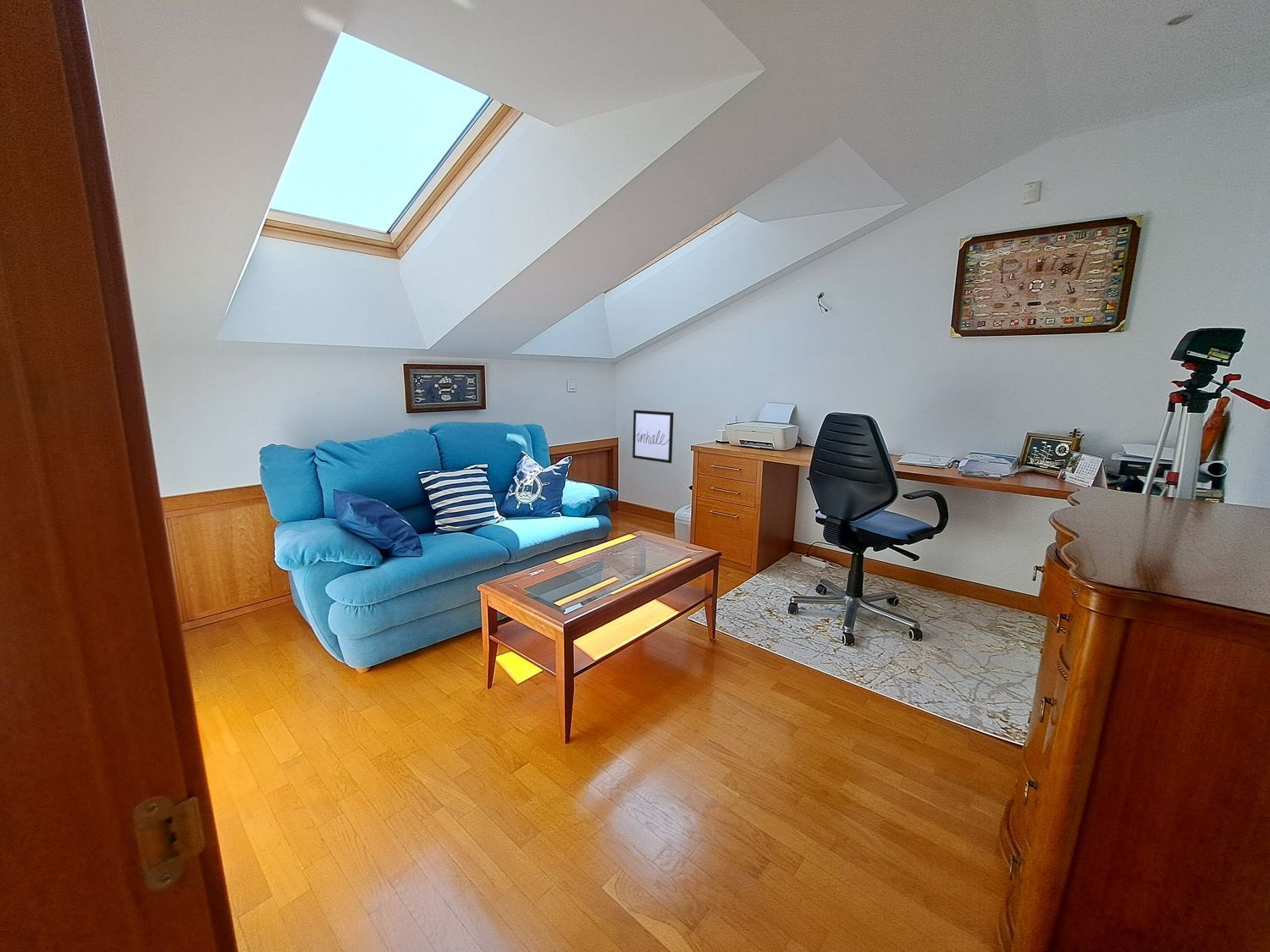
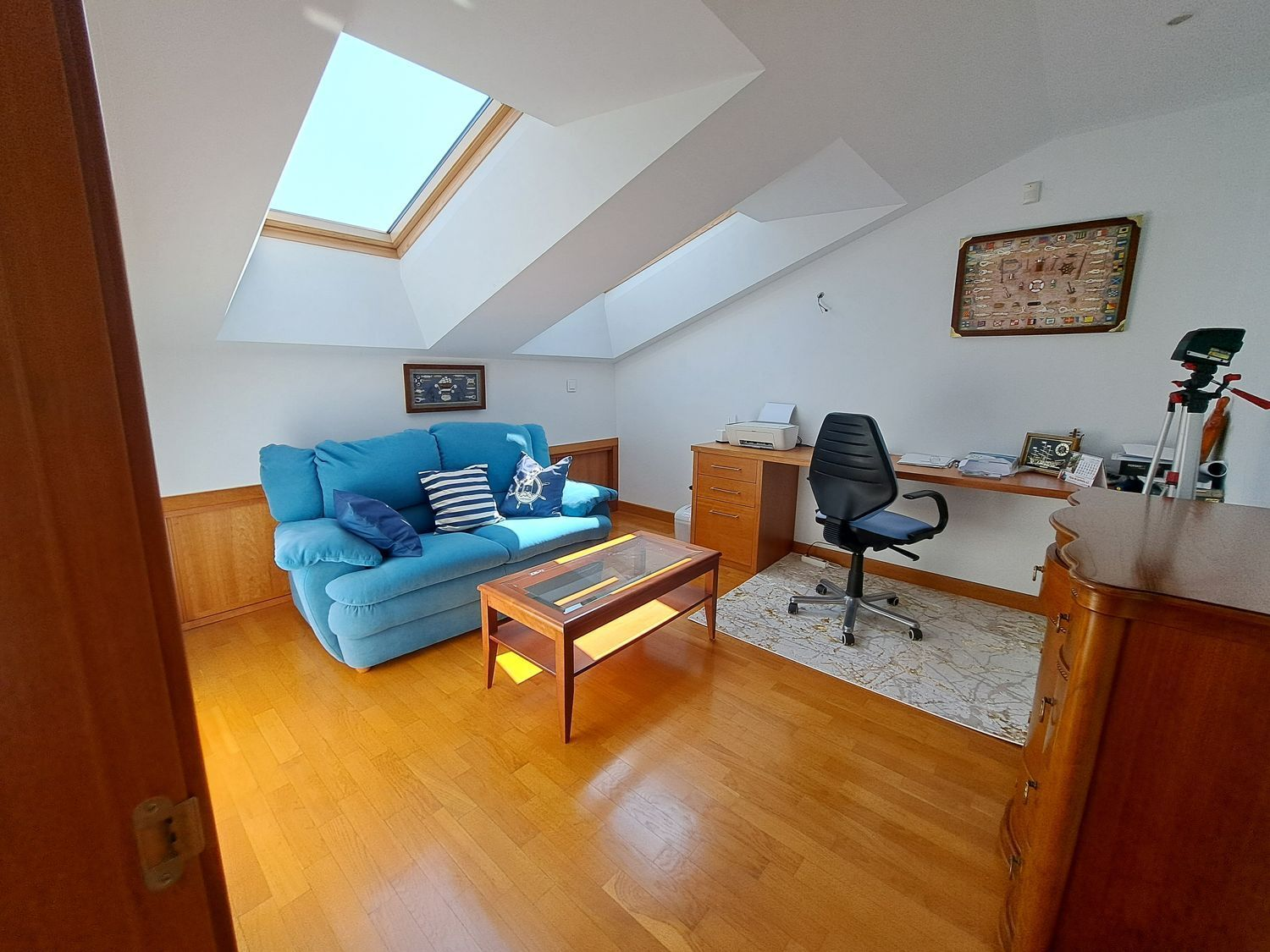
- wall art [632,410,675,464]
